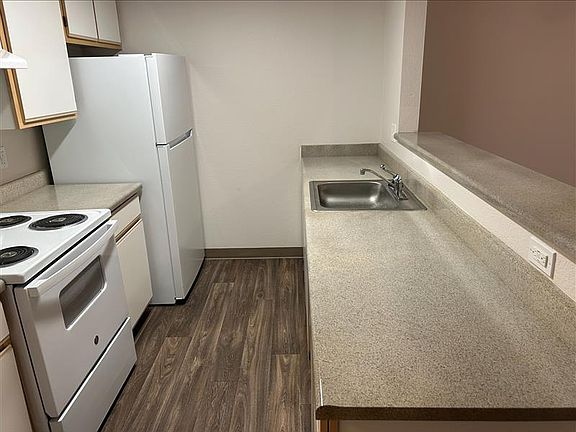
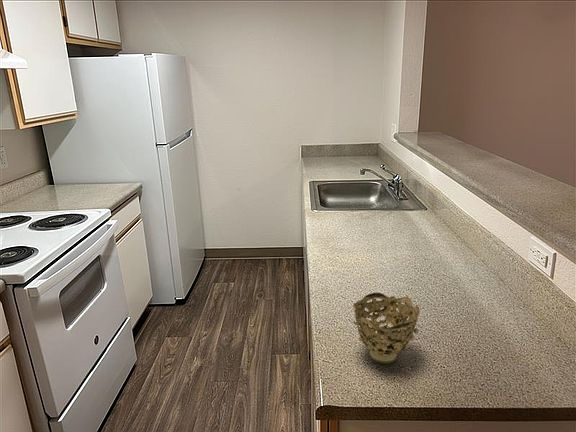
+ decorative bowl [352,292,420,365]
